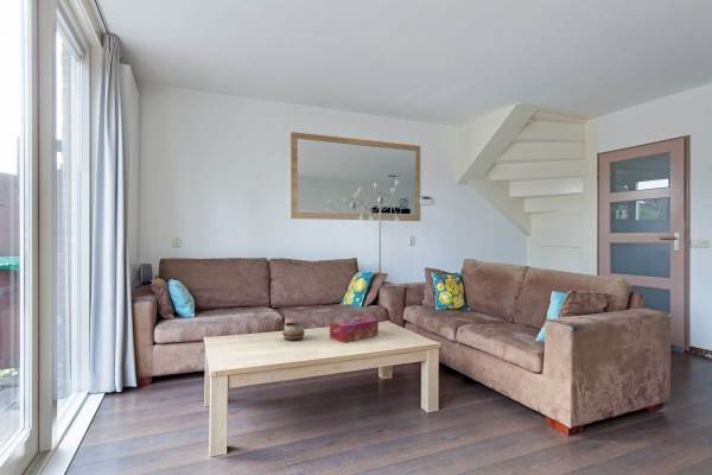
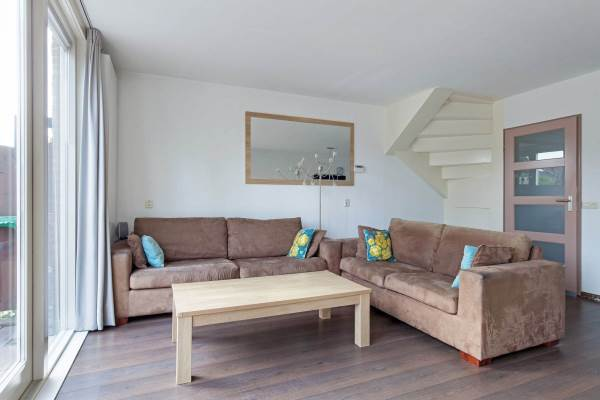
- tissue box [329,316,380,343]
- decorative bowl [281,321,306,342]
